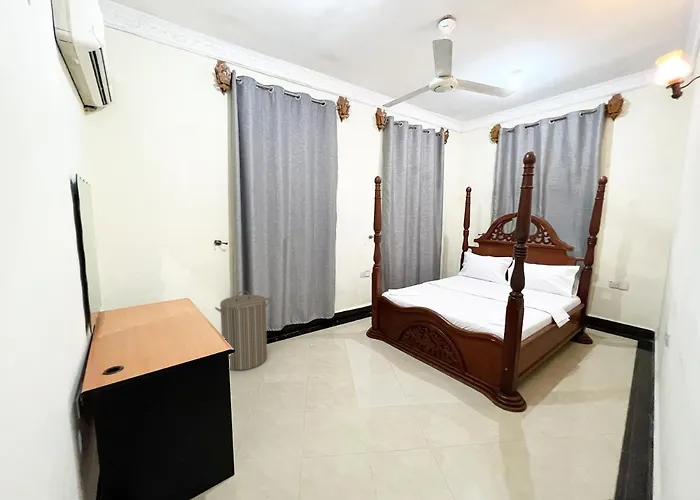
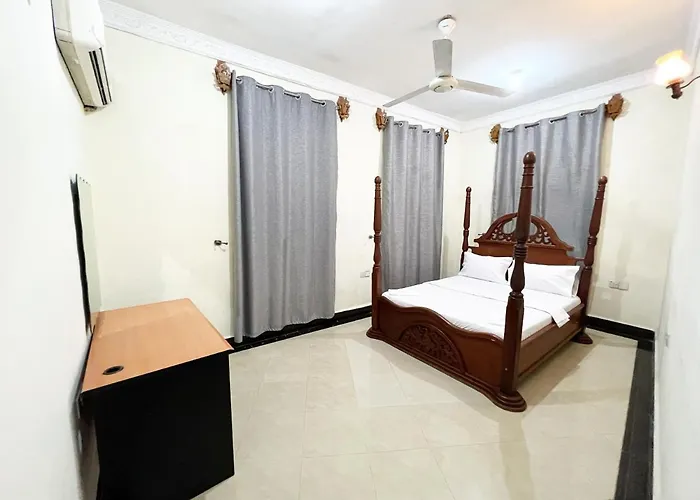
- laundry hamper [214,290,271,371]
